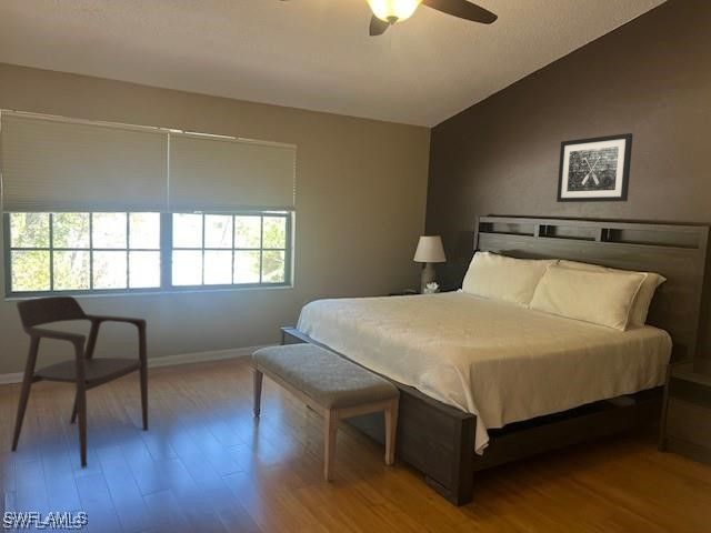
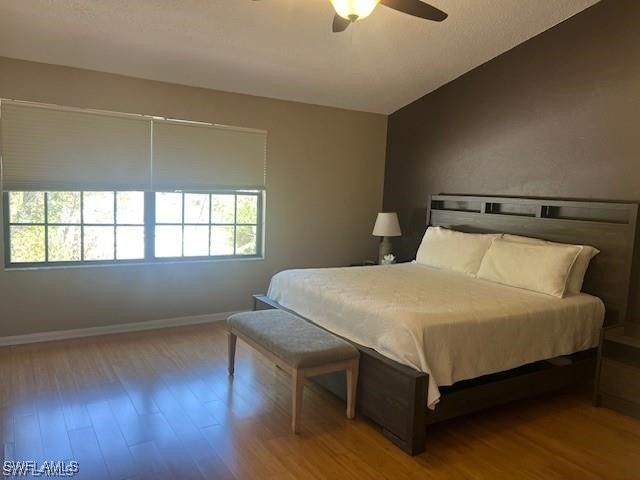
- wall art [555,132,633,203]
- armchair [10,295,149,469]
